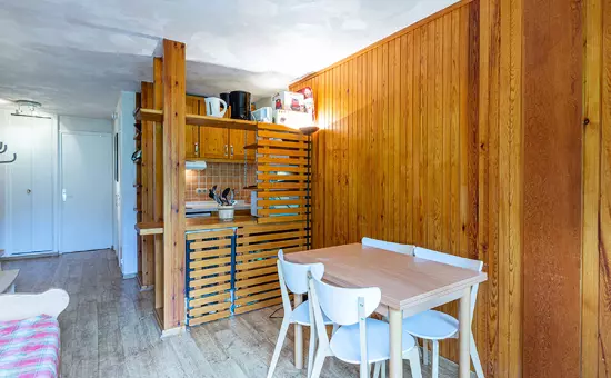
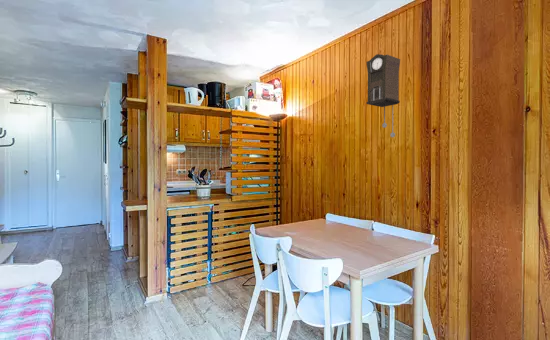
+ pendulum clock [365,53,401,138]
